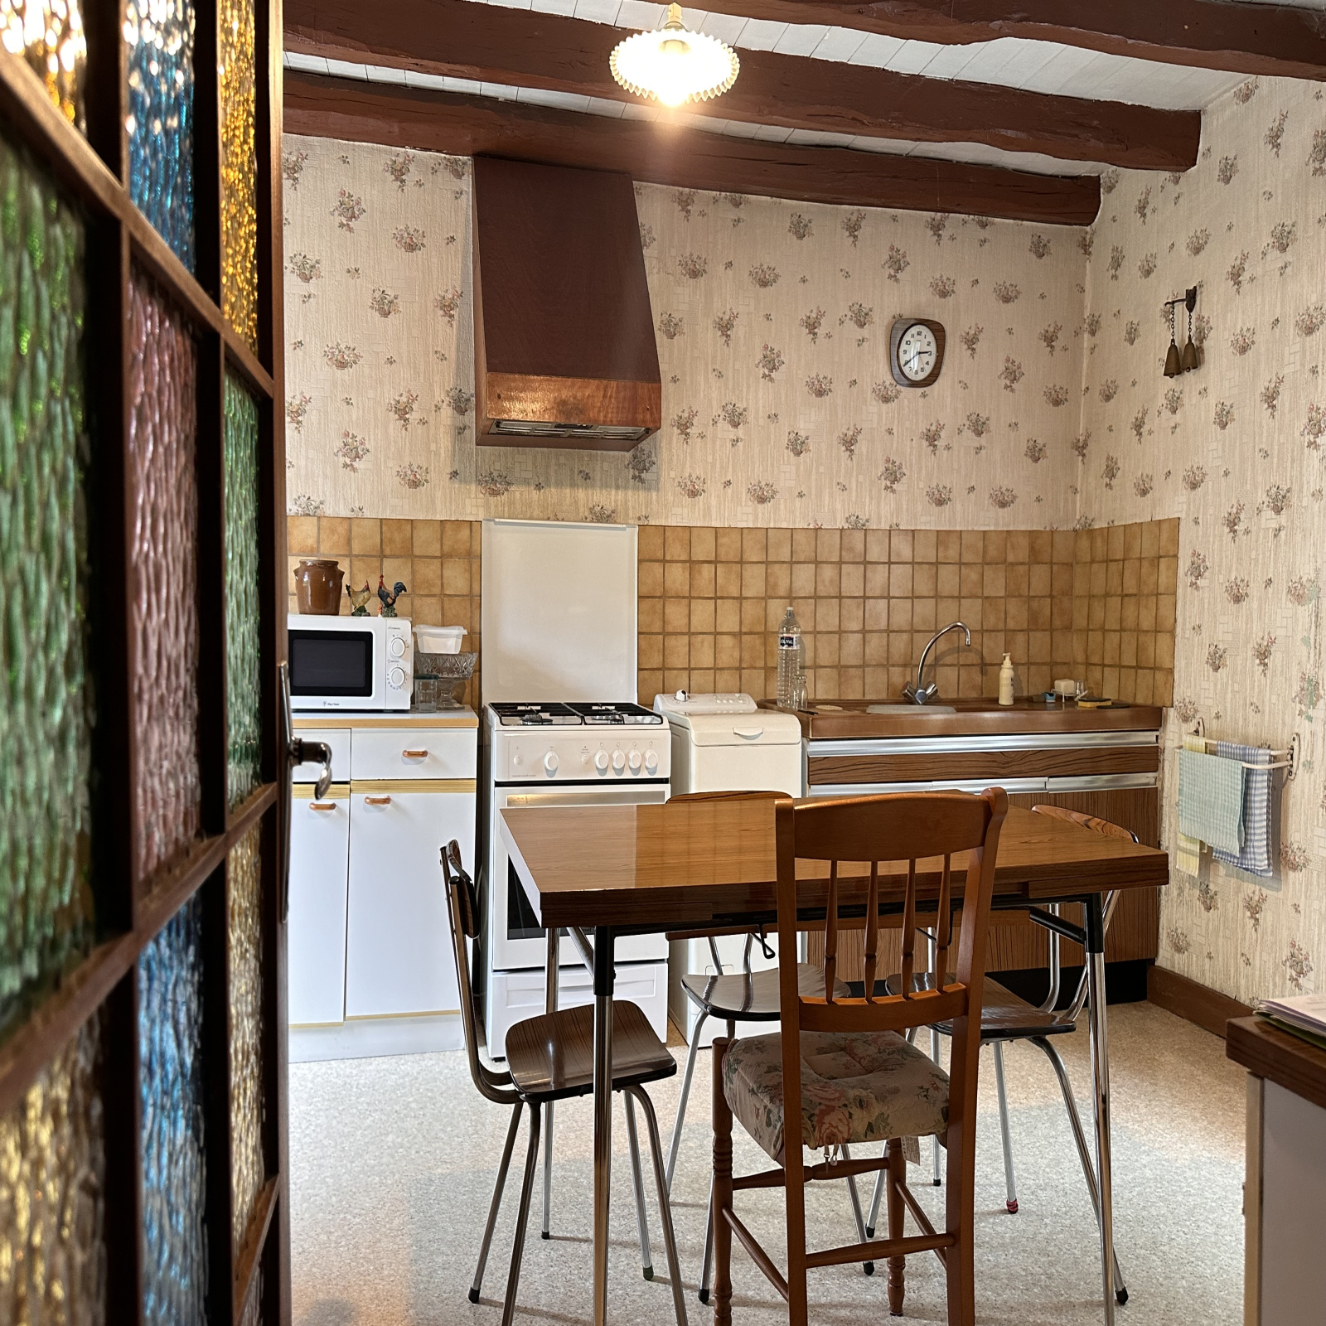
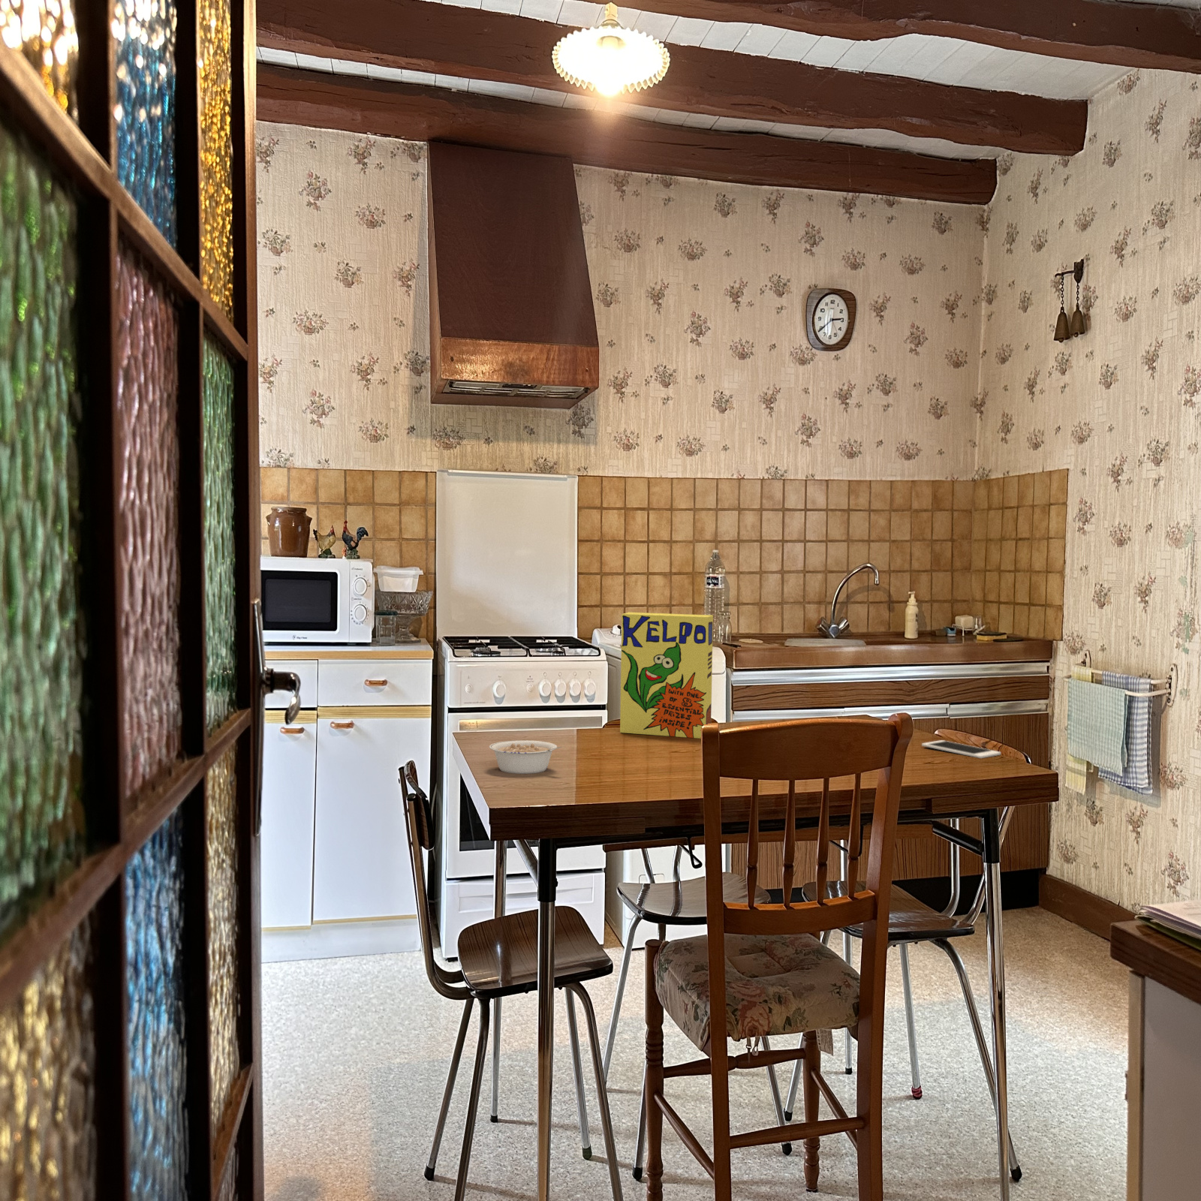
+ cell phone [921,739,1001,759]
+ legume [488,739,562,774]
+ cereal box [619,611,714,739]
